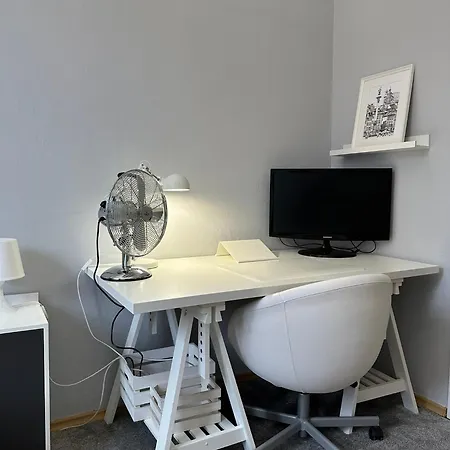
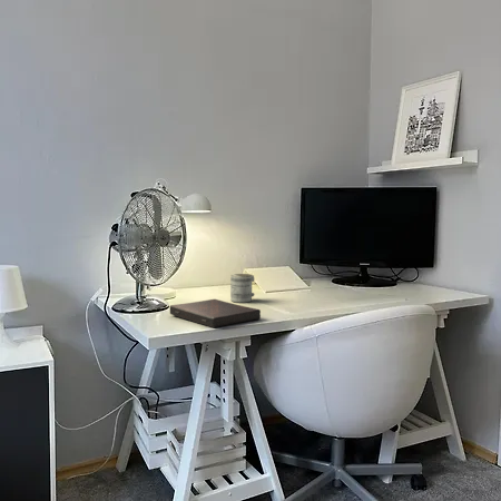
+ mug [229,273,255,304]
+ book [169,298,262,328]
